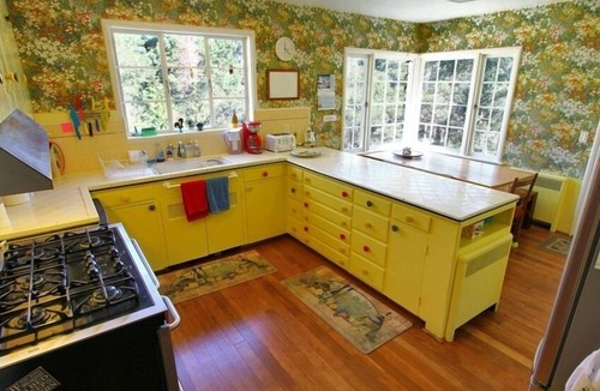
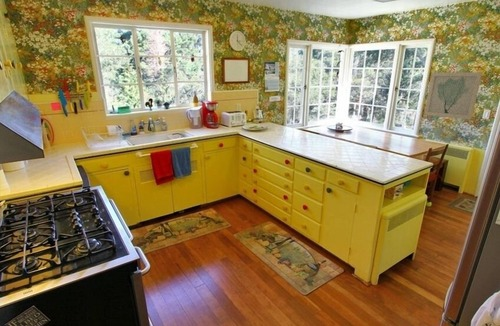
+ wall art [423,71,483,121]
